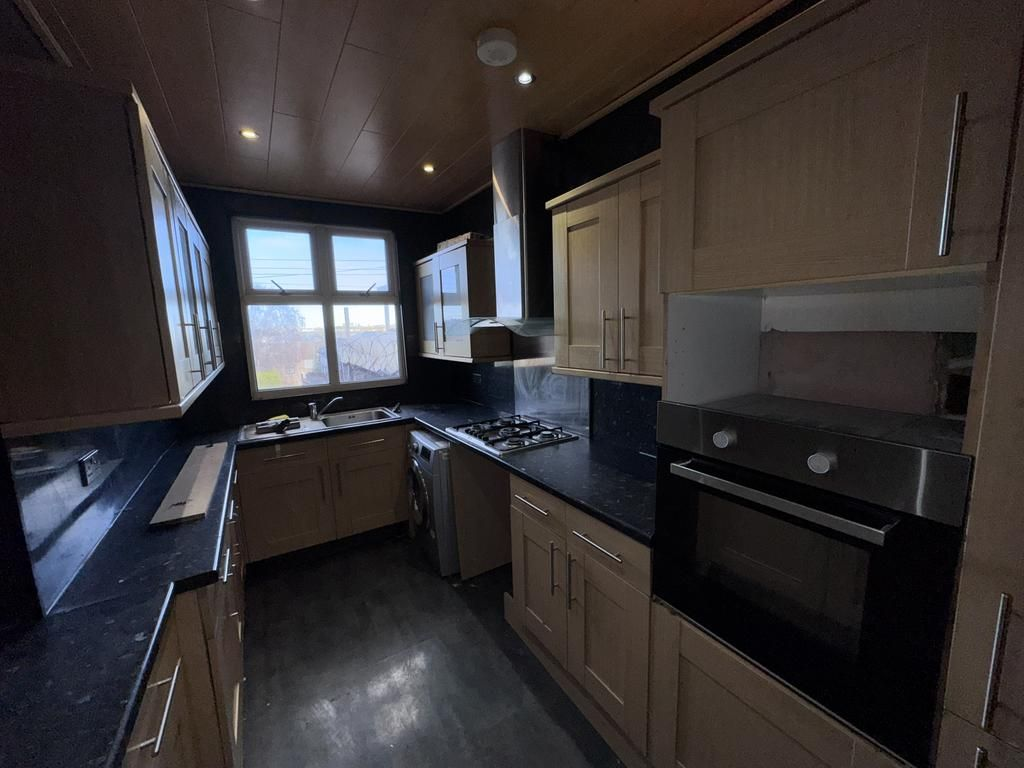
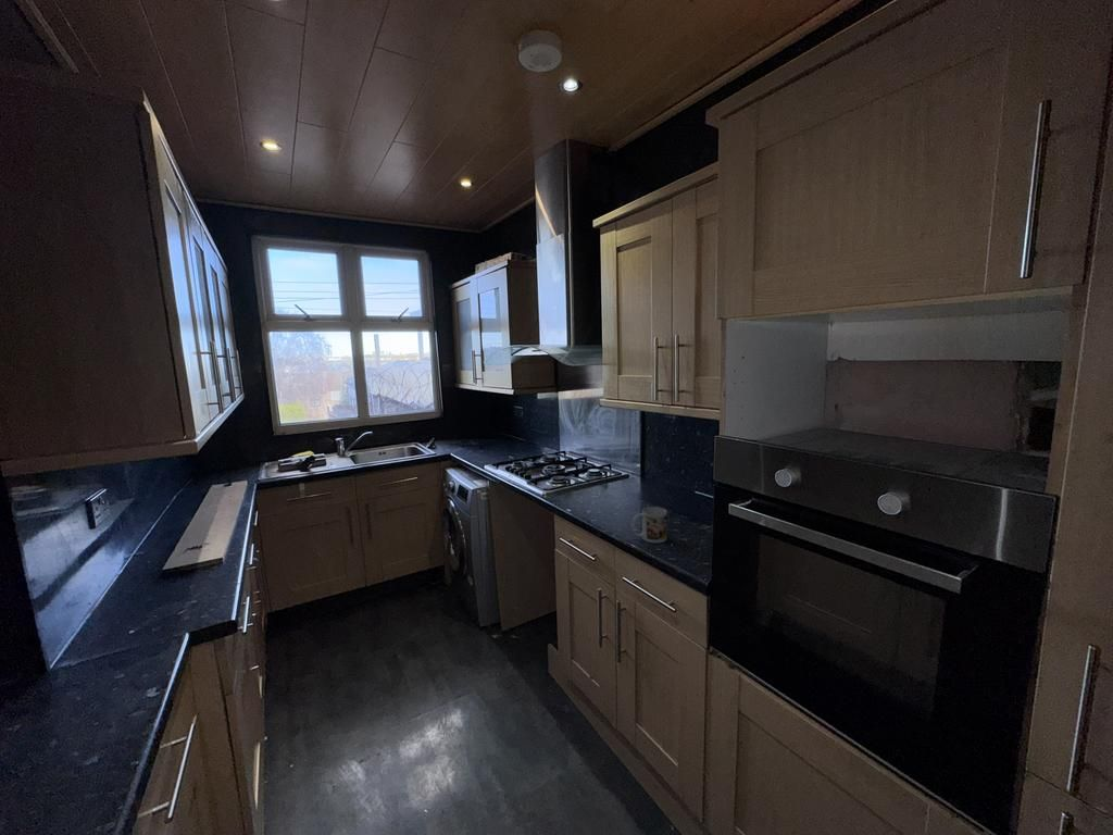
+ mug [631,506,668,544]
